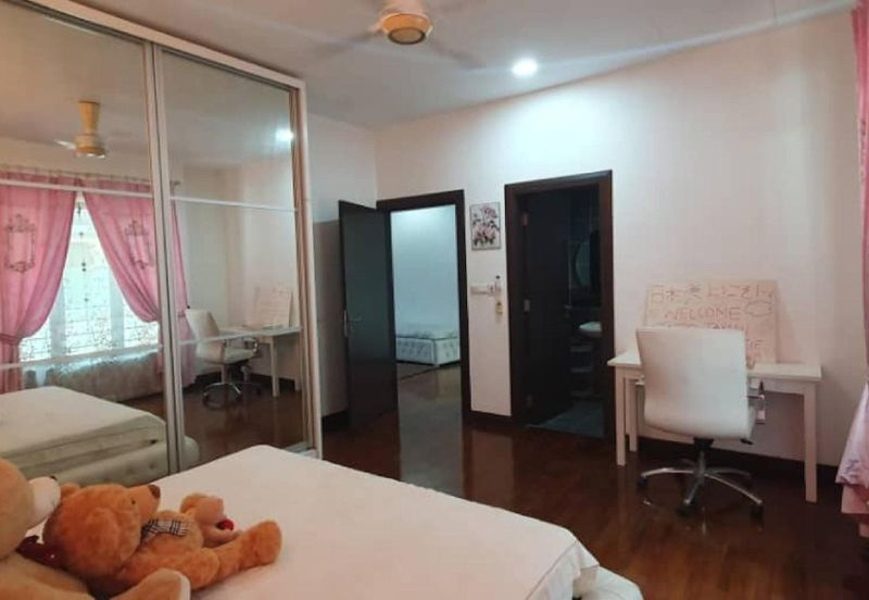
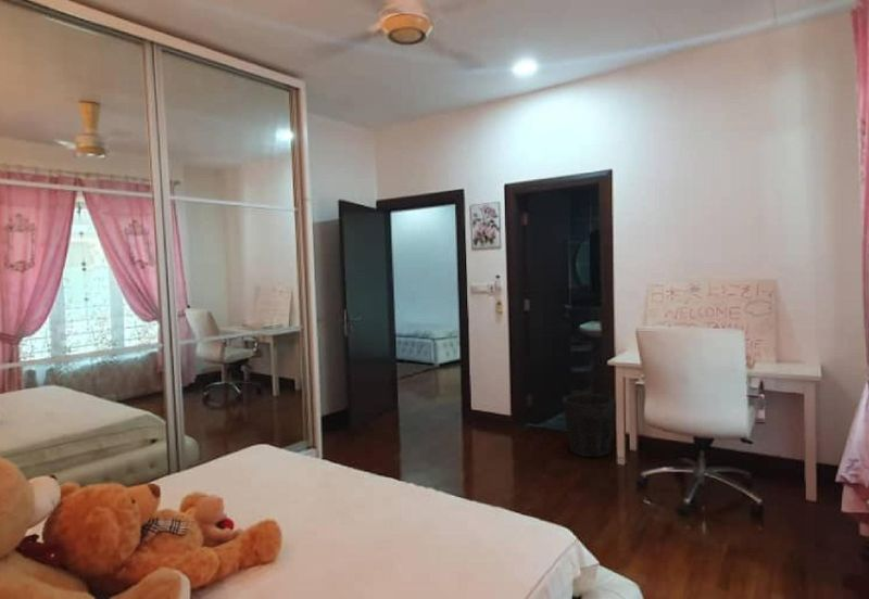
+ waste bin [562,393,617,458]
